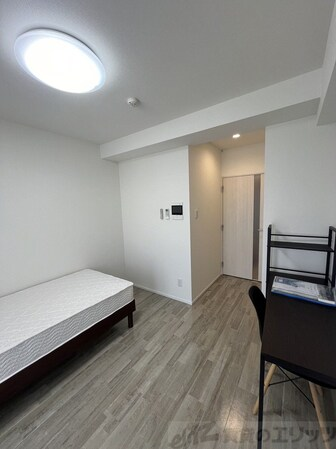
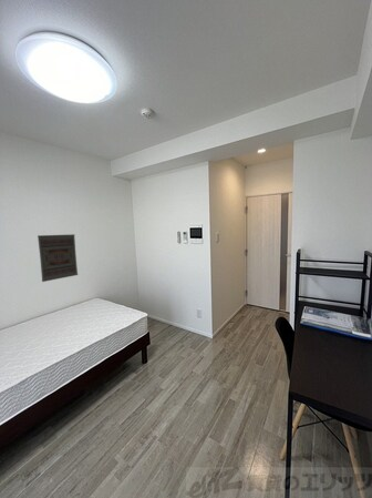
+ wall art [37,233,79,283]
